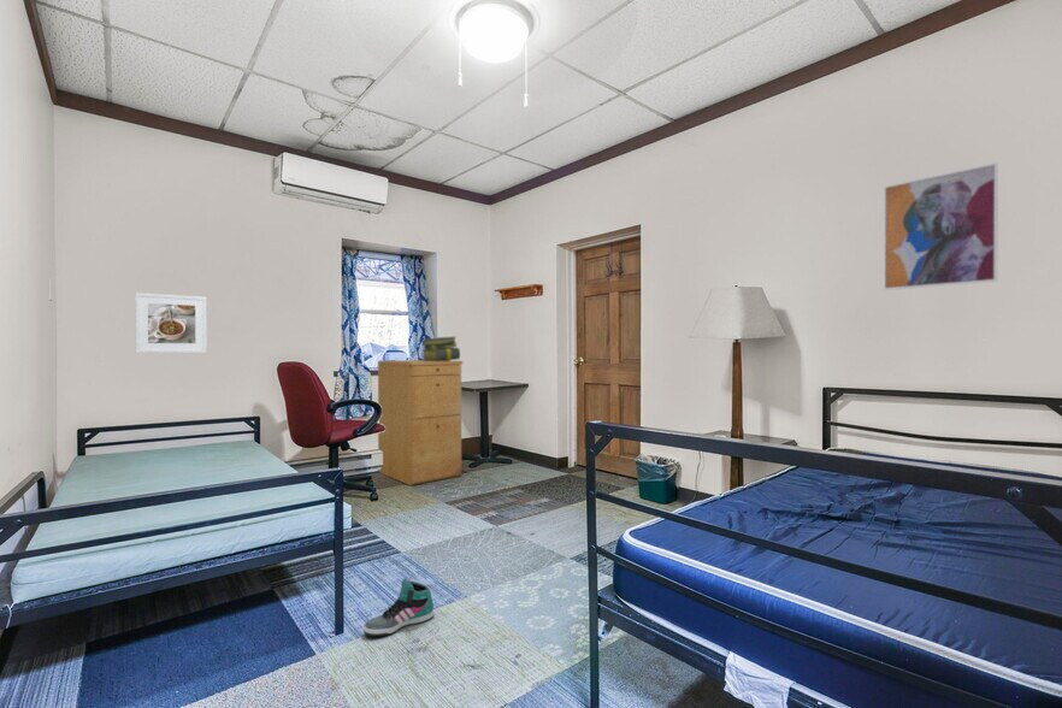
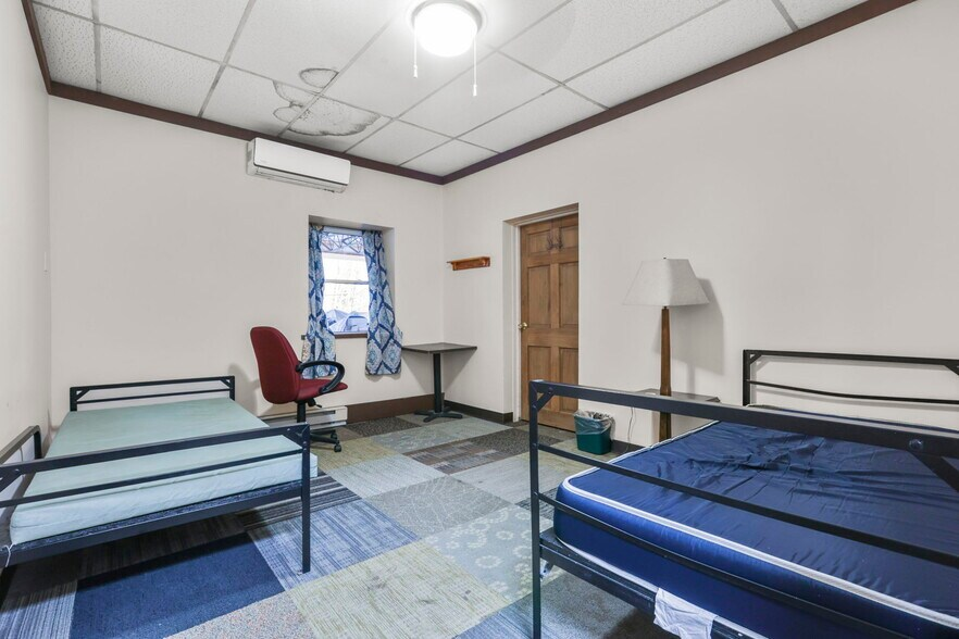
- wall art [883,161,999,291]
- sneaker [362,577,435,637]
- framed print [134,291,208,354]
- filing cabinet [377,359,464,486]
- stack of books [420,336,461,361]
